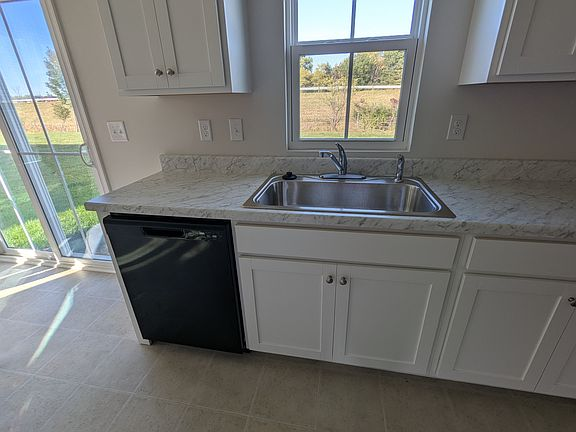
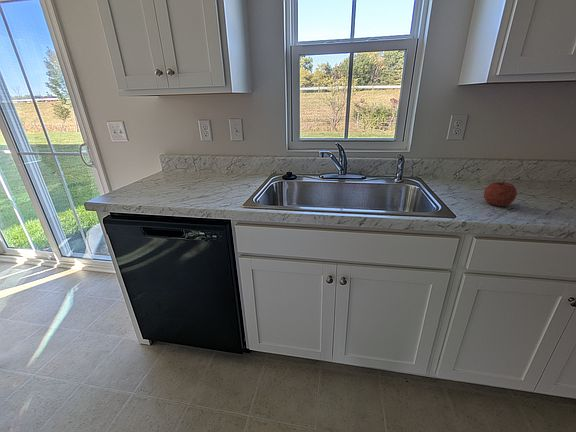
+ fruit [483,179,518,207]
